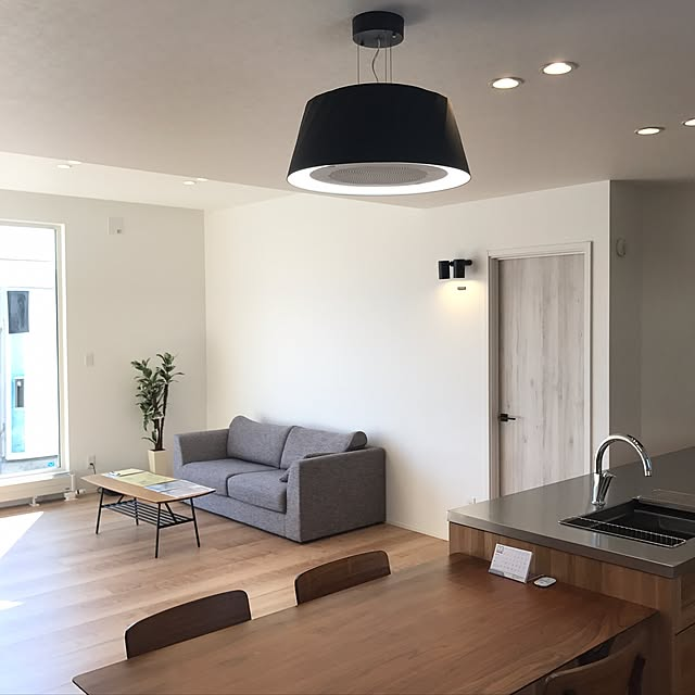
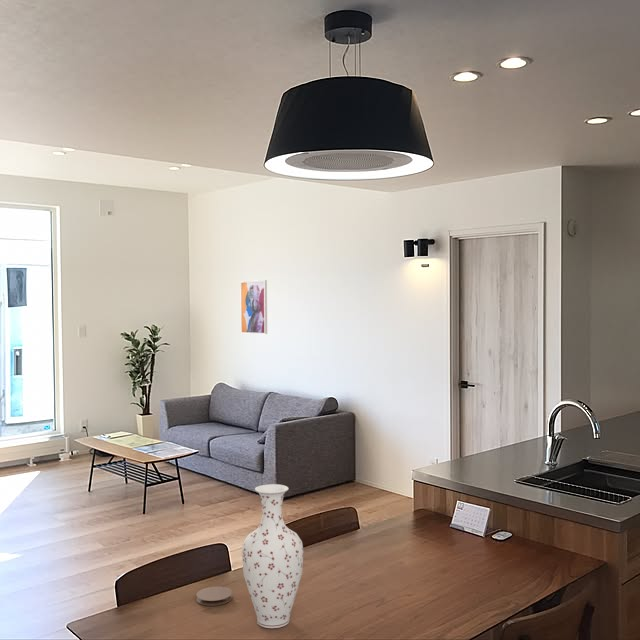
+ coaster [196,586,233,607]
+ vase [241,483,304,629]
+ wall art [239,279,268,335]
